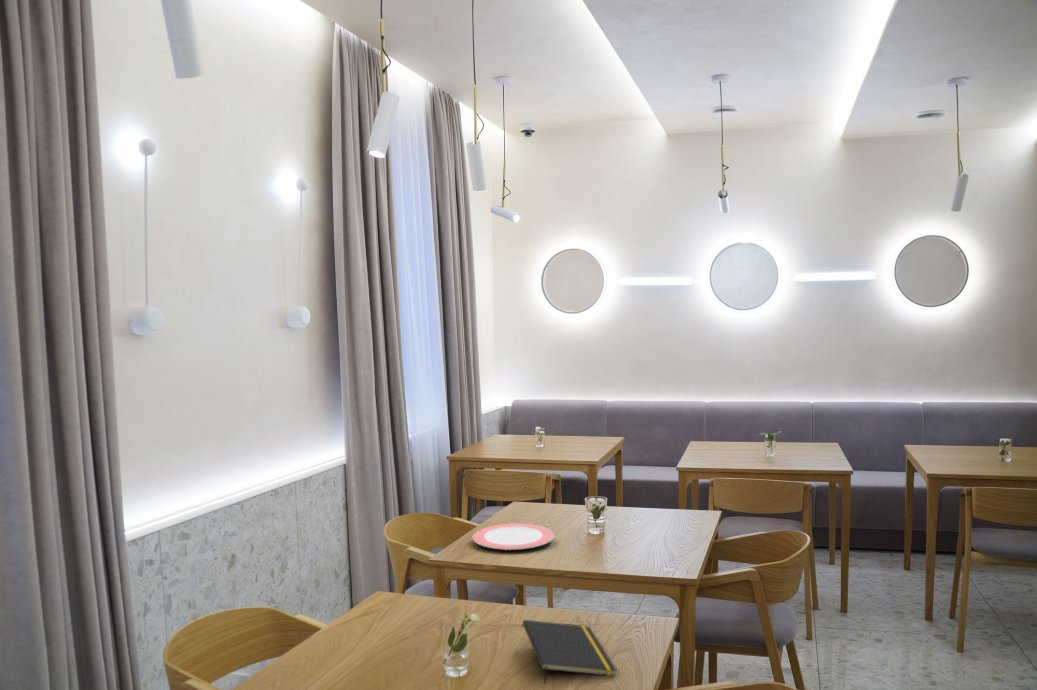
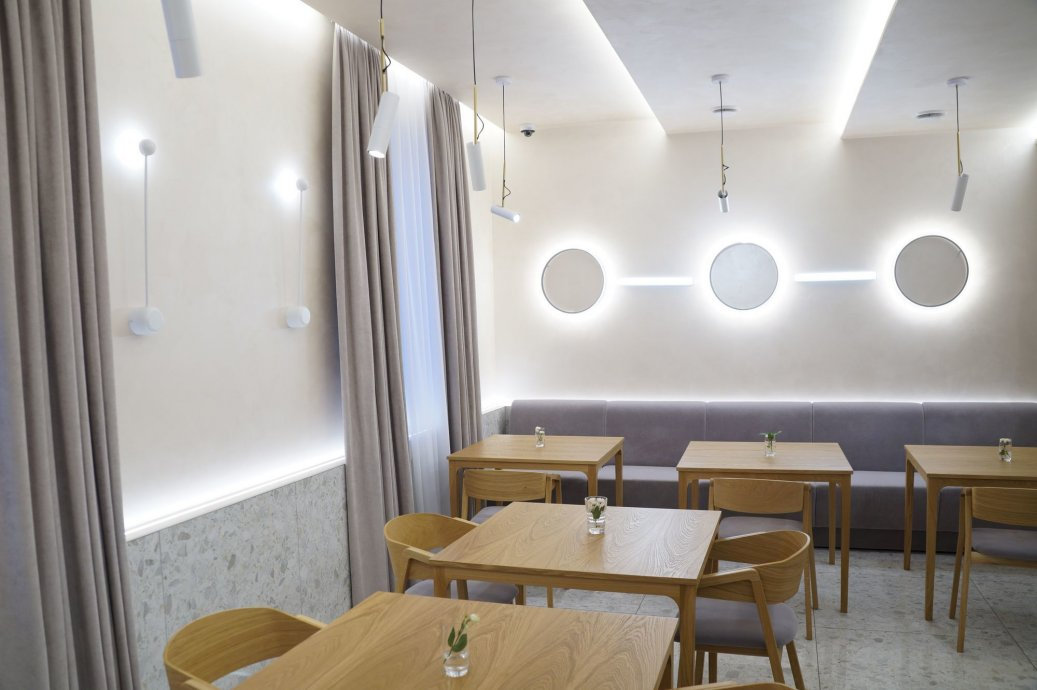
- plate [472,523,555,551]
- notepad [522,619,618,685]
